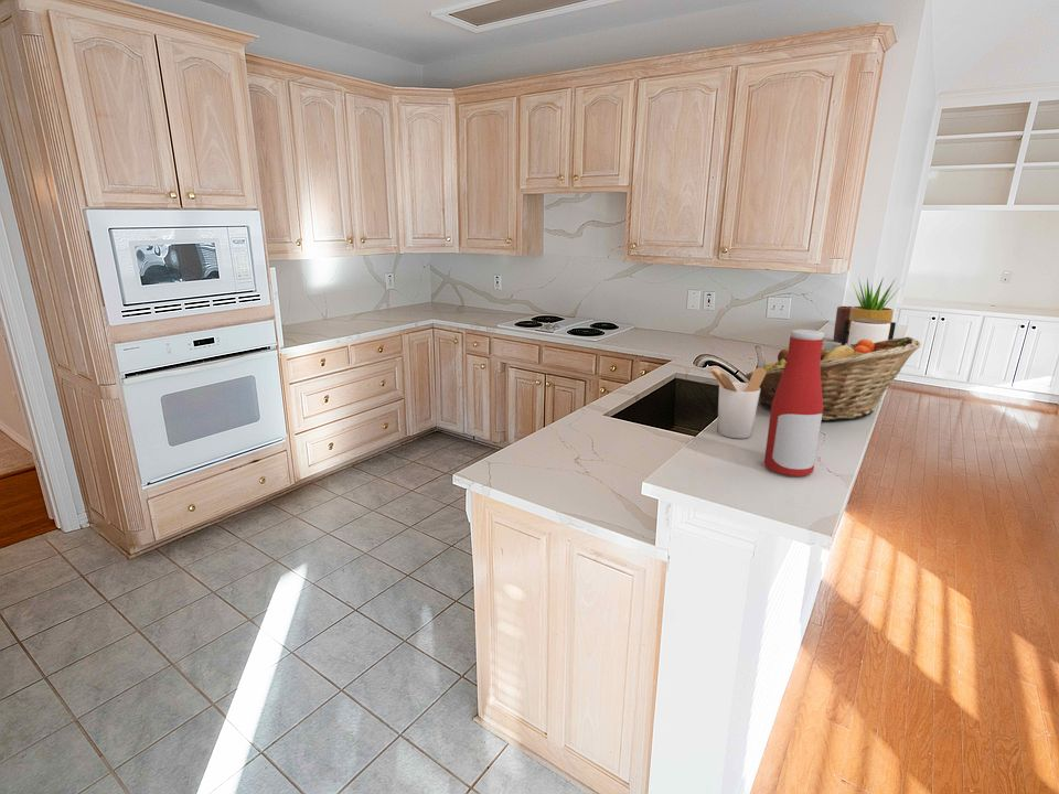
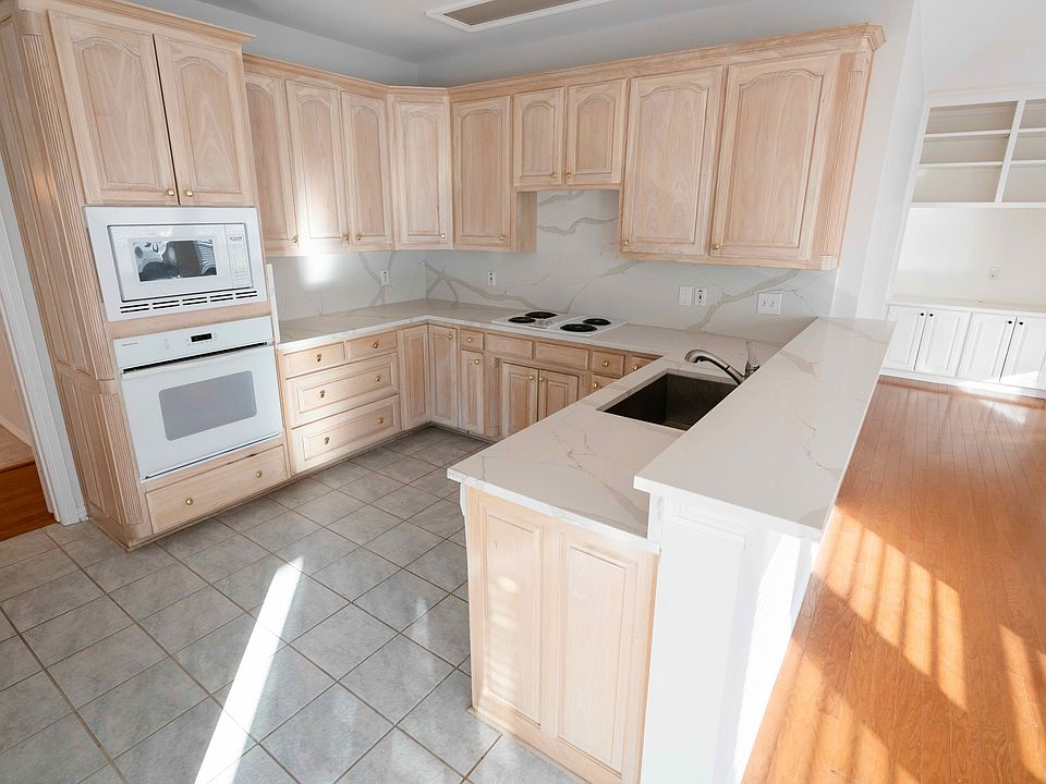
- jar [846,319,890,347]
- bottle [763,329,825,478]
- potted plant [839,277,905,346]
- fruit basket [745,336,922,421]
- candle [833,305,853,343]
- utensil holder [707,367,767,440]
